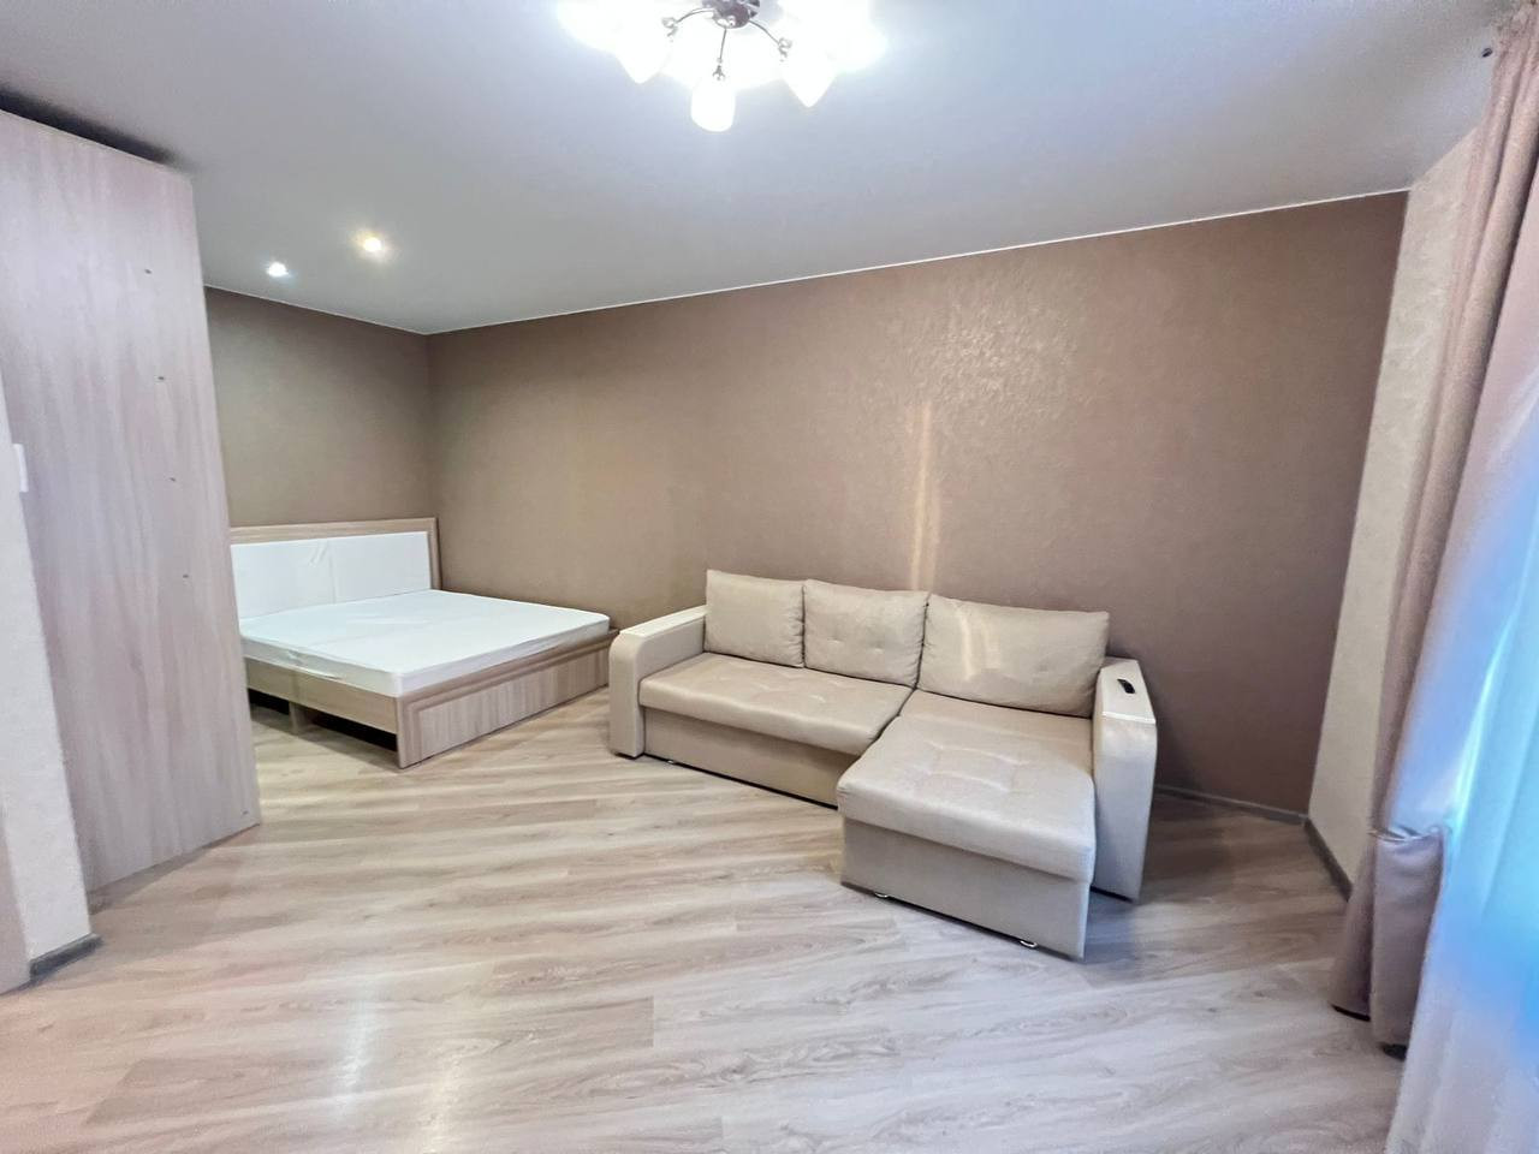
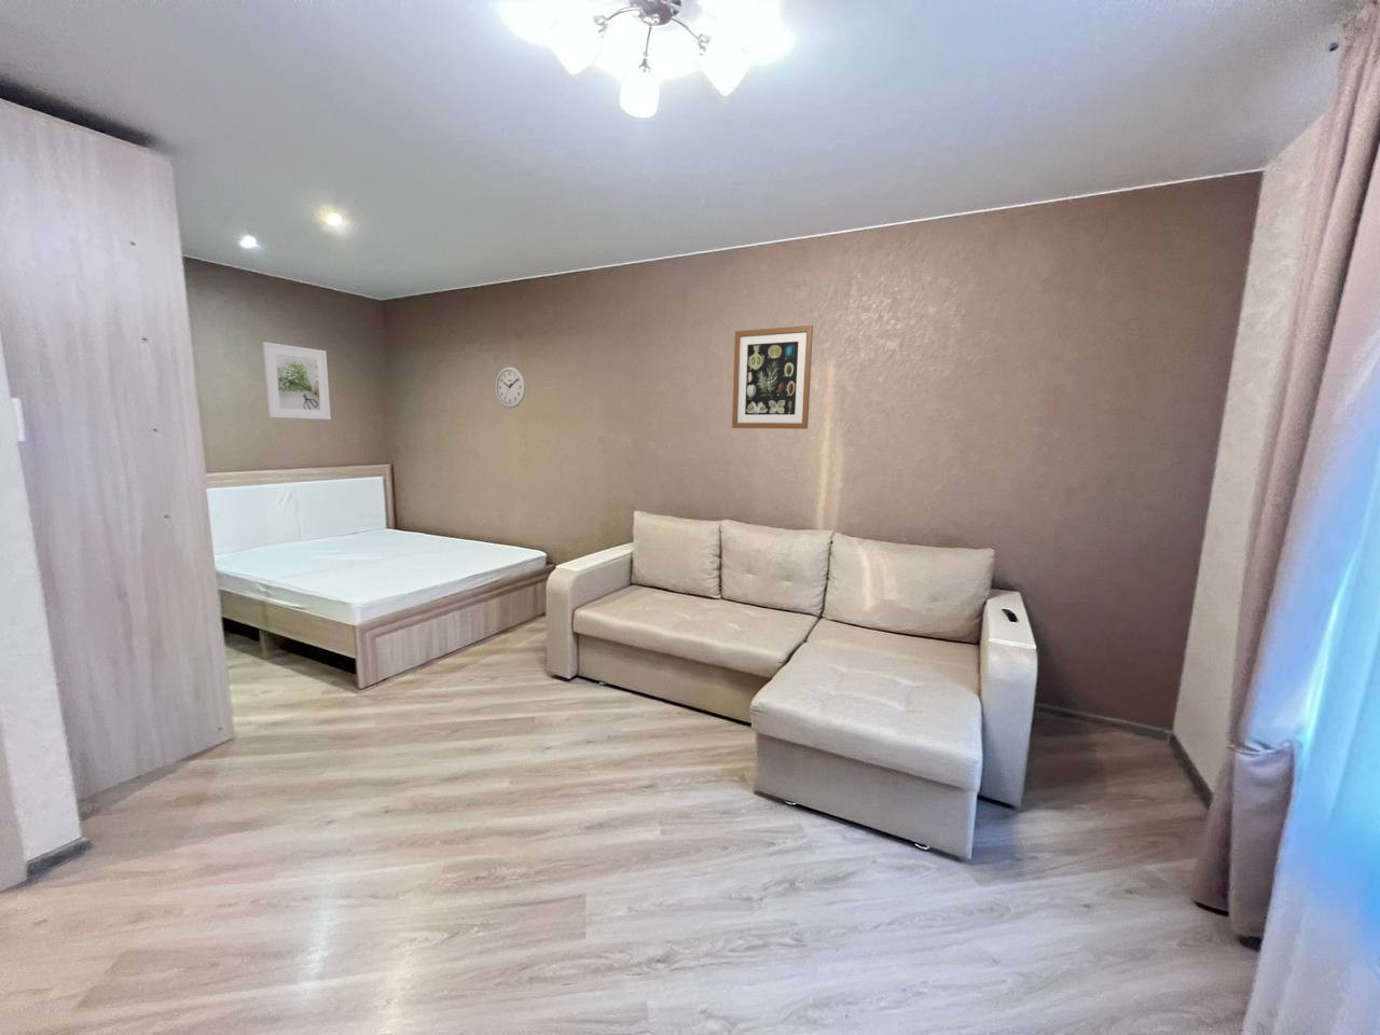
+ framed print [262,340,333,421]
+ wall art [731,324,814,431]
+ wall clock [493,365,527,410]
